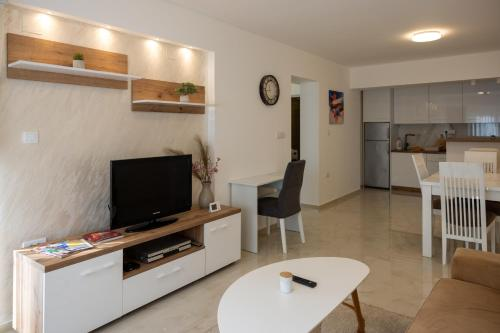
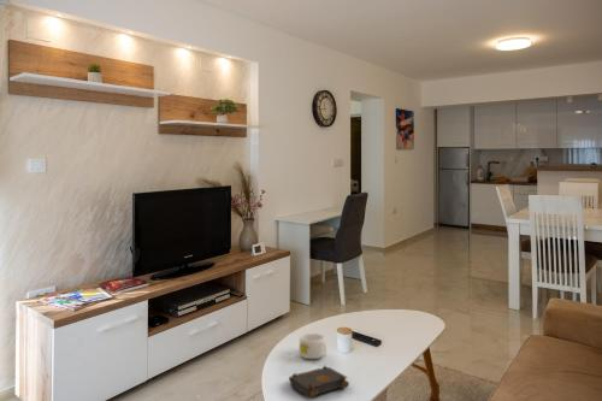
+ book [288,365,350,399]
+ mug [299,332,327,360]
